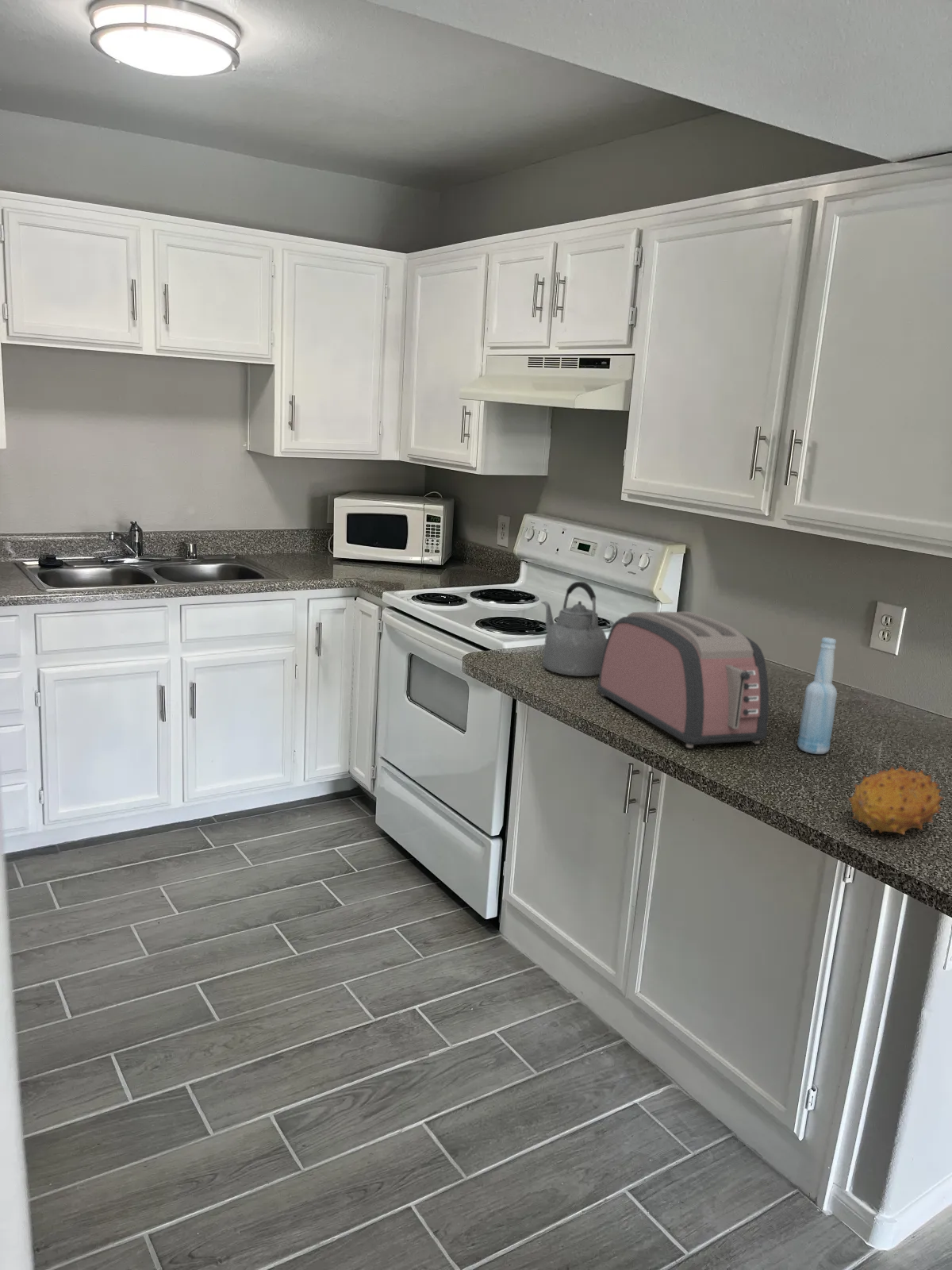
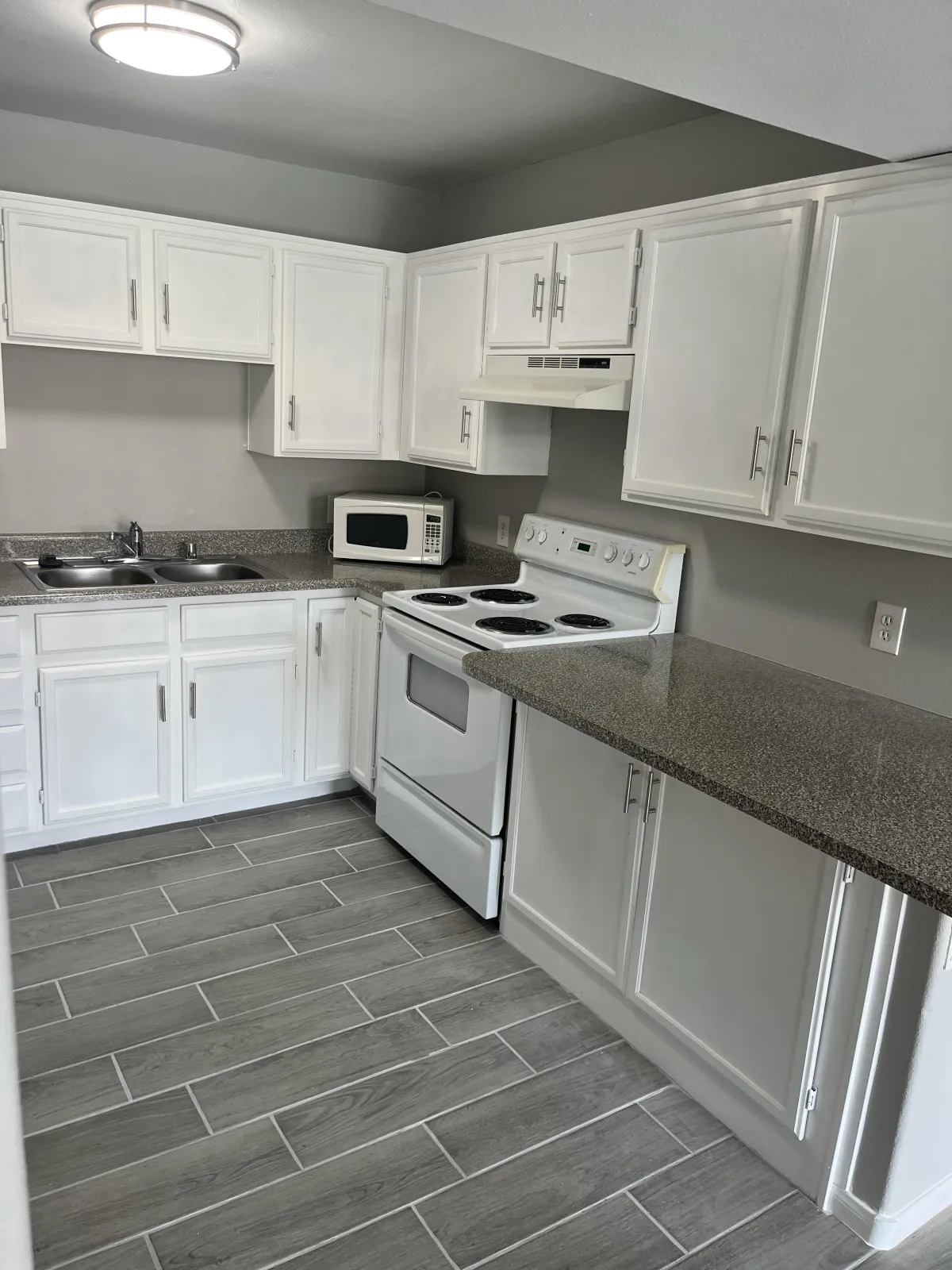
- kettle [540,581,608,677]
- toaster [597,610,770,749]
- bottle [797,637,838,755]
- fruit [847,764,944,836]
